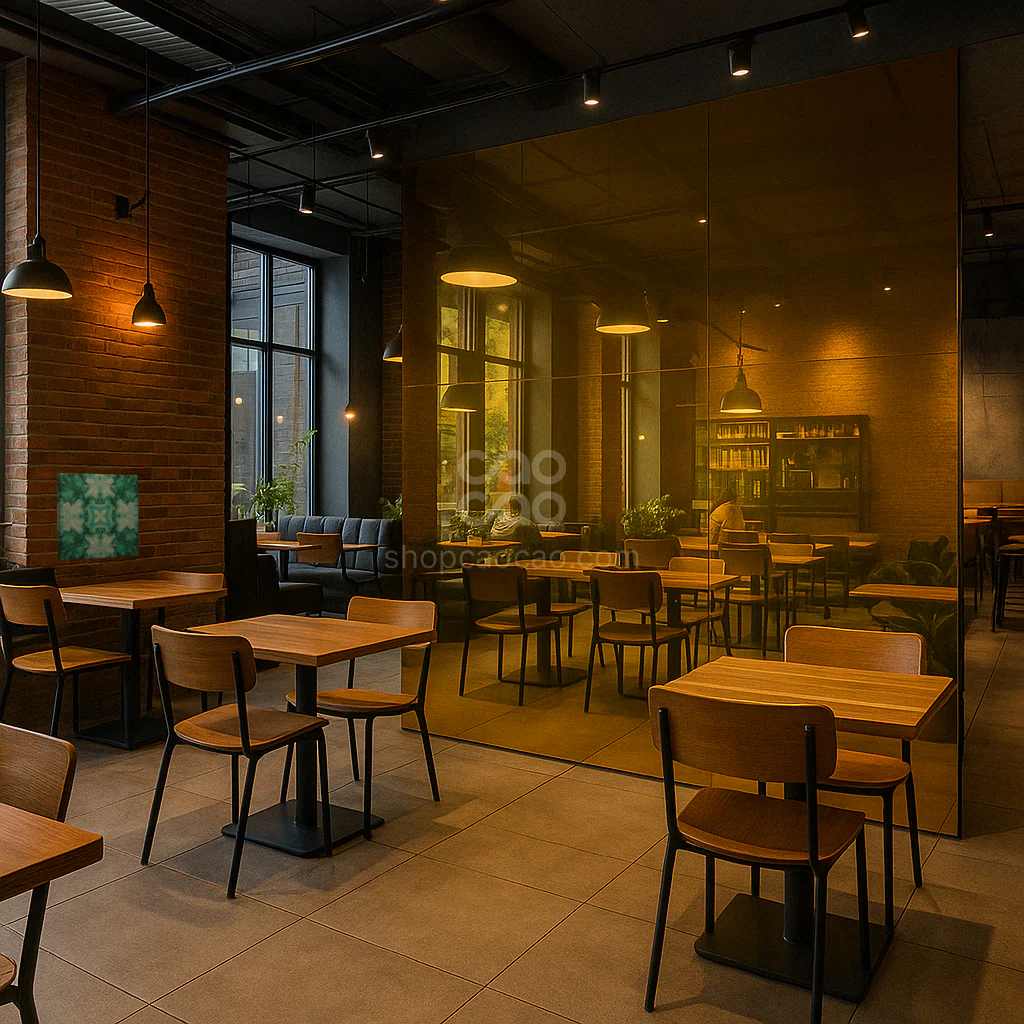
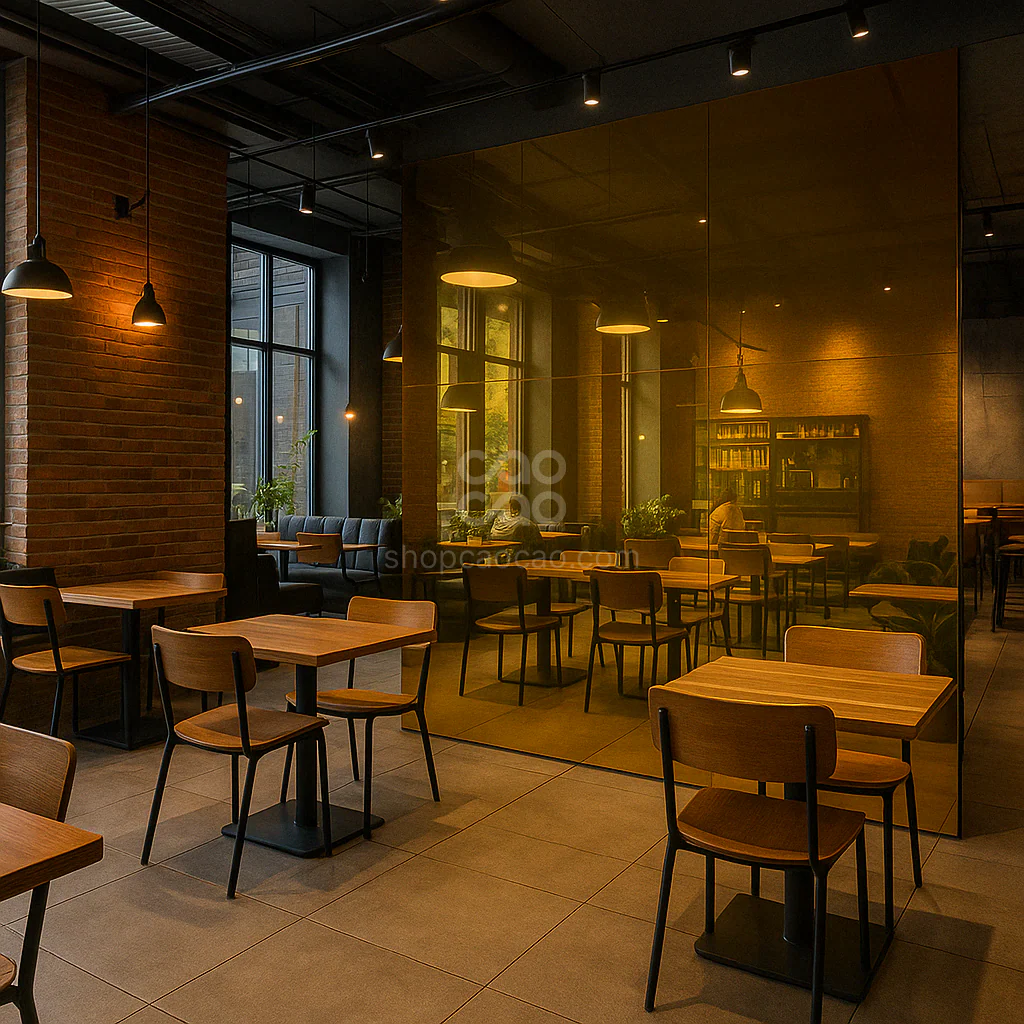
- wall art [56,472,139,561]
